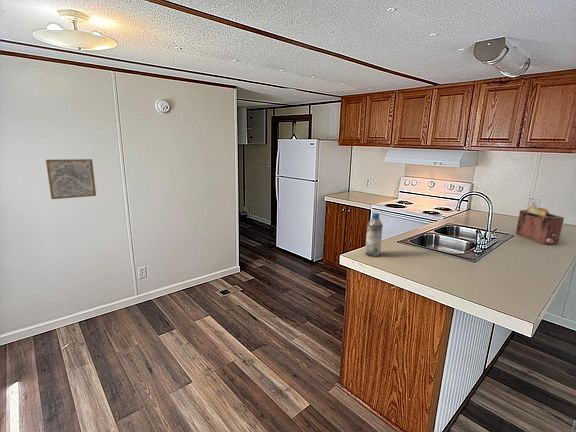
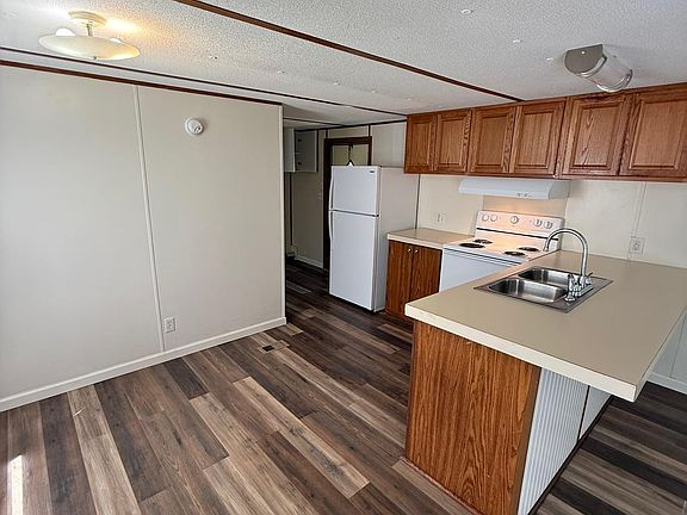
- toaster [515,205,565,245]
- wall art [45,158,97,200]
- water bottle [364,212,384,257]
